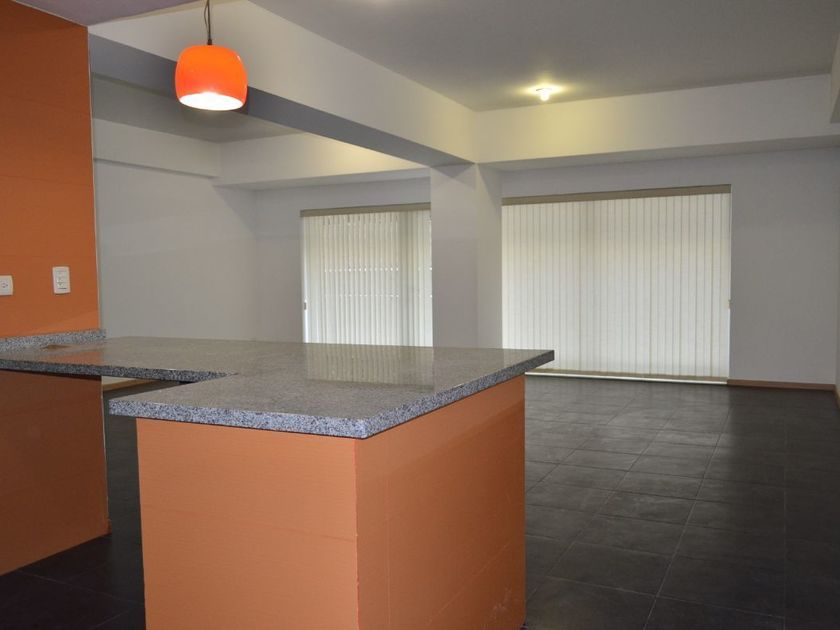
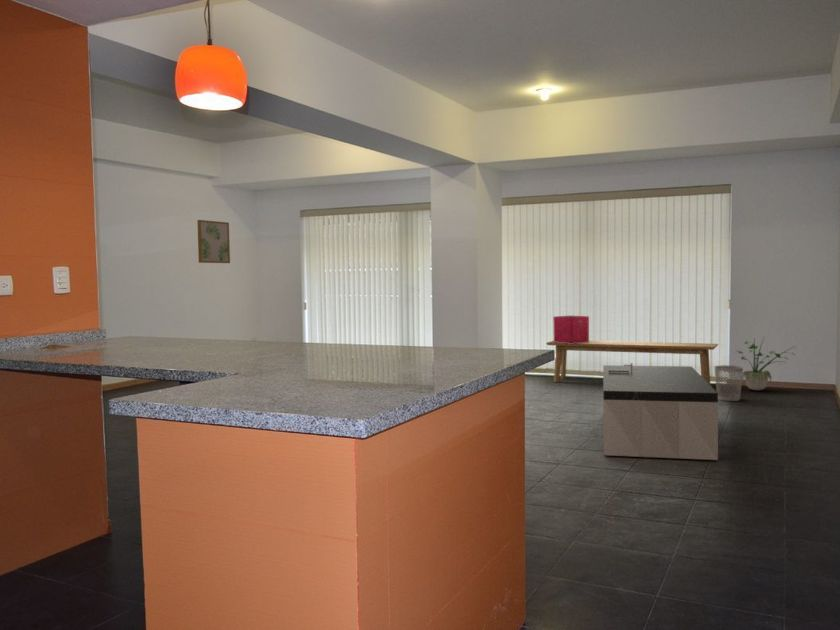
+ potted plant [736,337,796,391]
+ wastebasket [714,364,744,402]
+ storage bin [552,315,590,344]
+ wall art [196,219,231,264]
+ bench [545,340,719,386]
+ coffee table [602,362,719,461]
